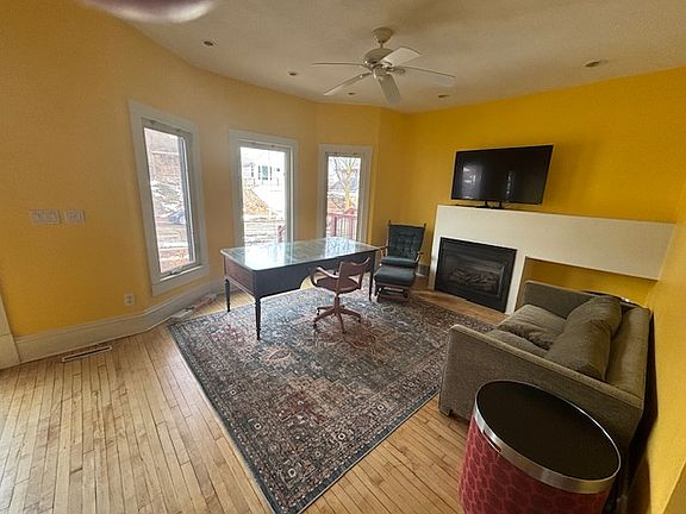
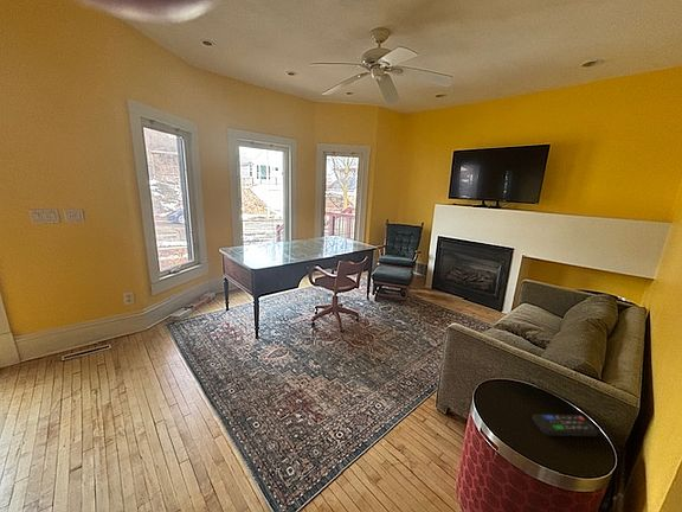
+ remote control [530,414,599,437]
